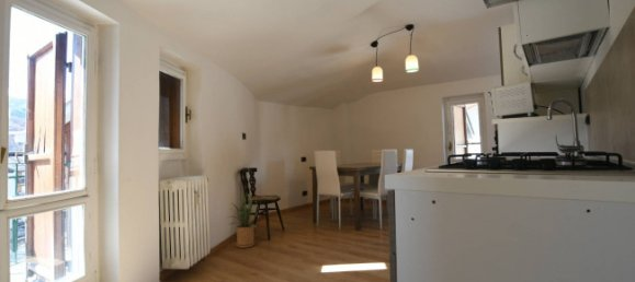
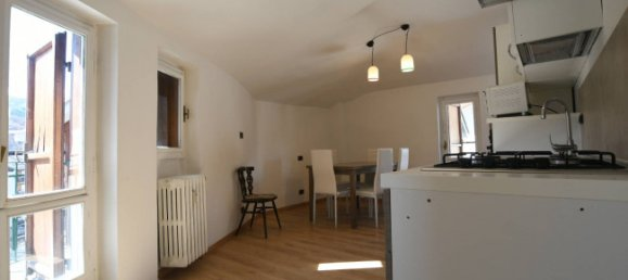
- house plant [228,192,260,249]
